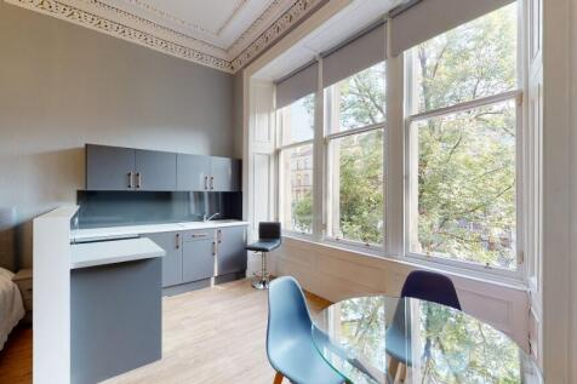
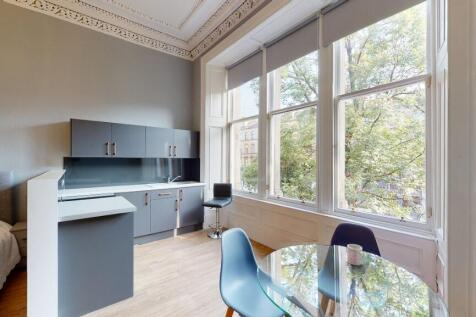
+ mug [346,243,367,266]
